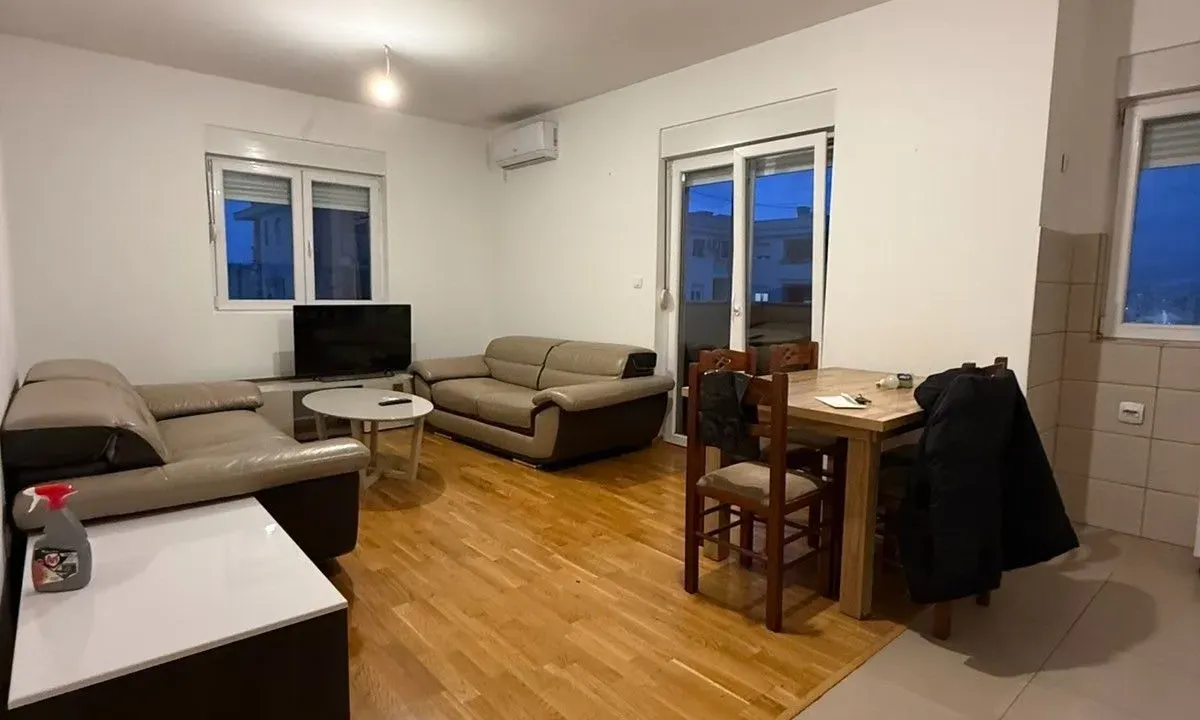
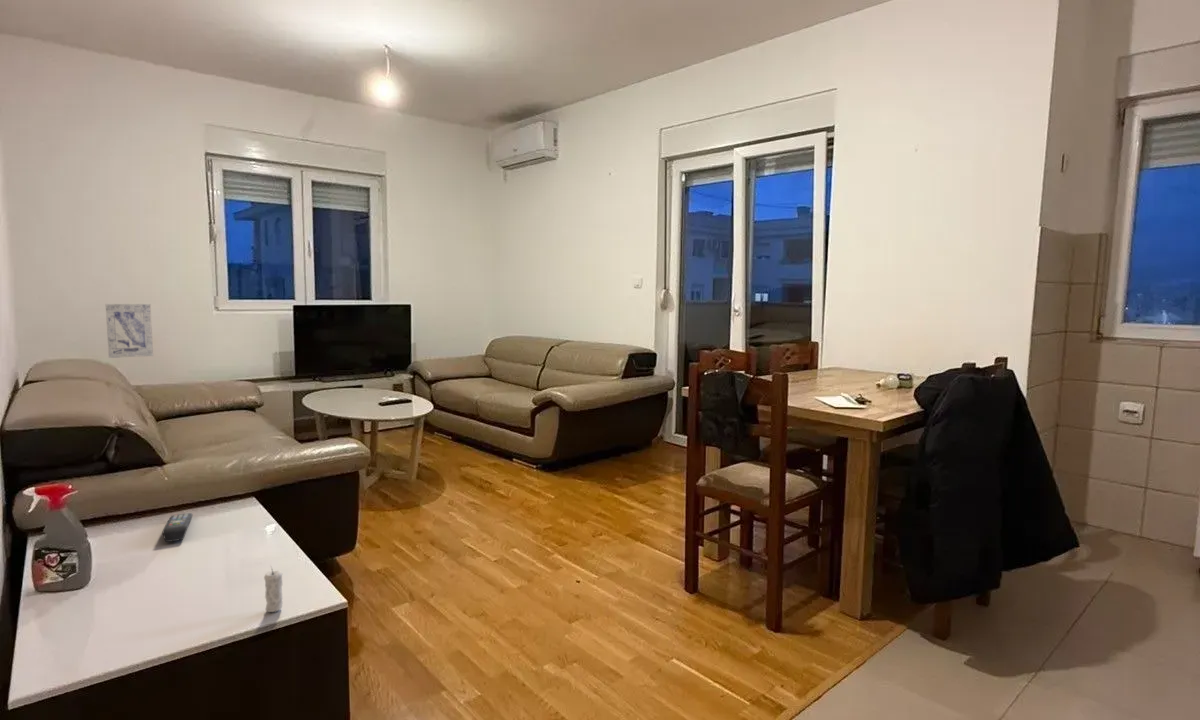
+ candle [263,564,284,613]
+ wall art [105,303,154,359]
+ remote control [162,512,193,543]
